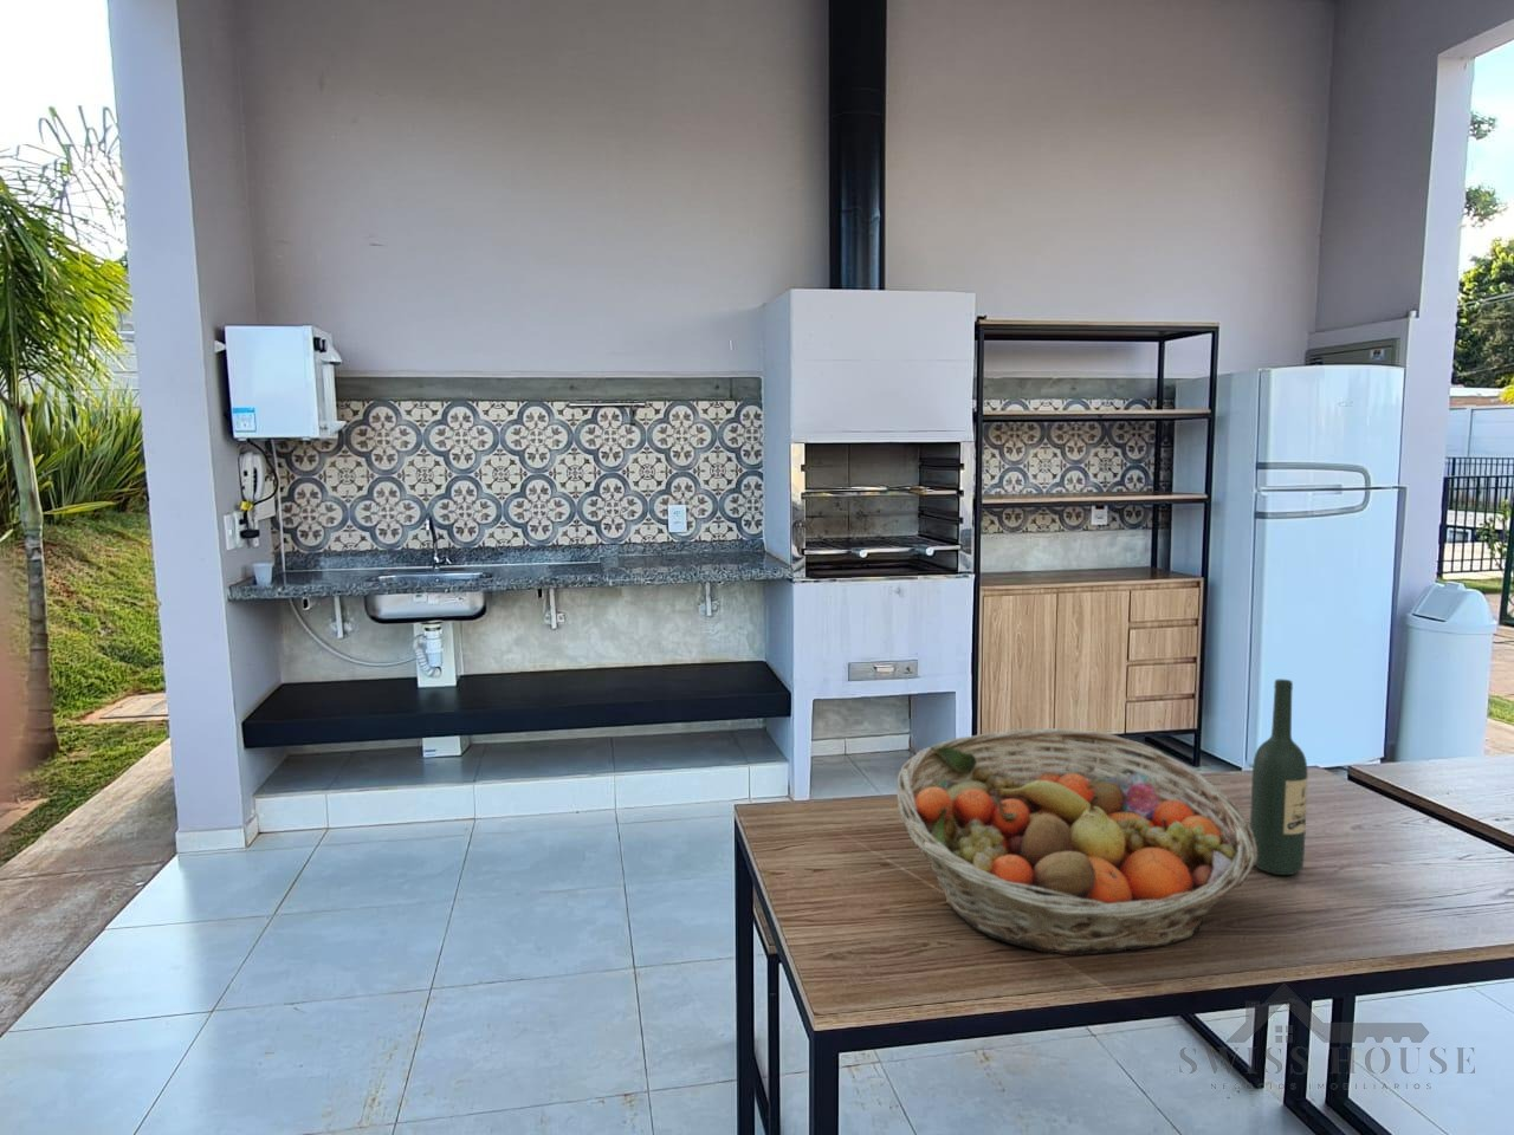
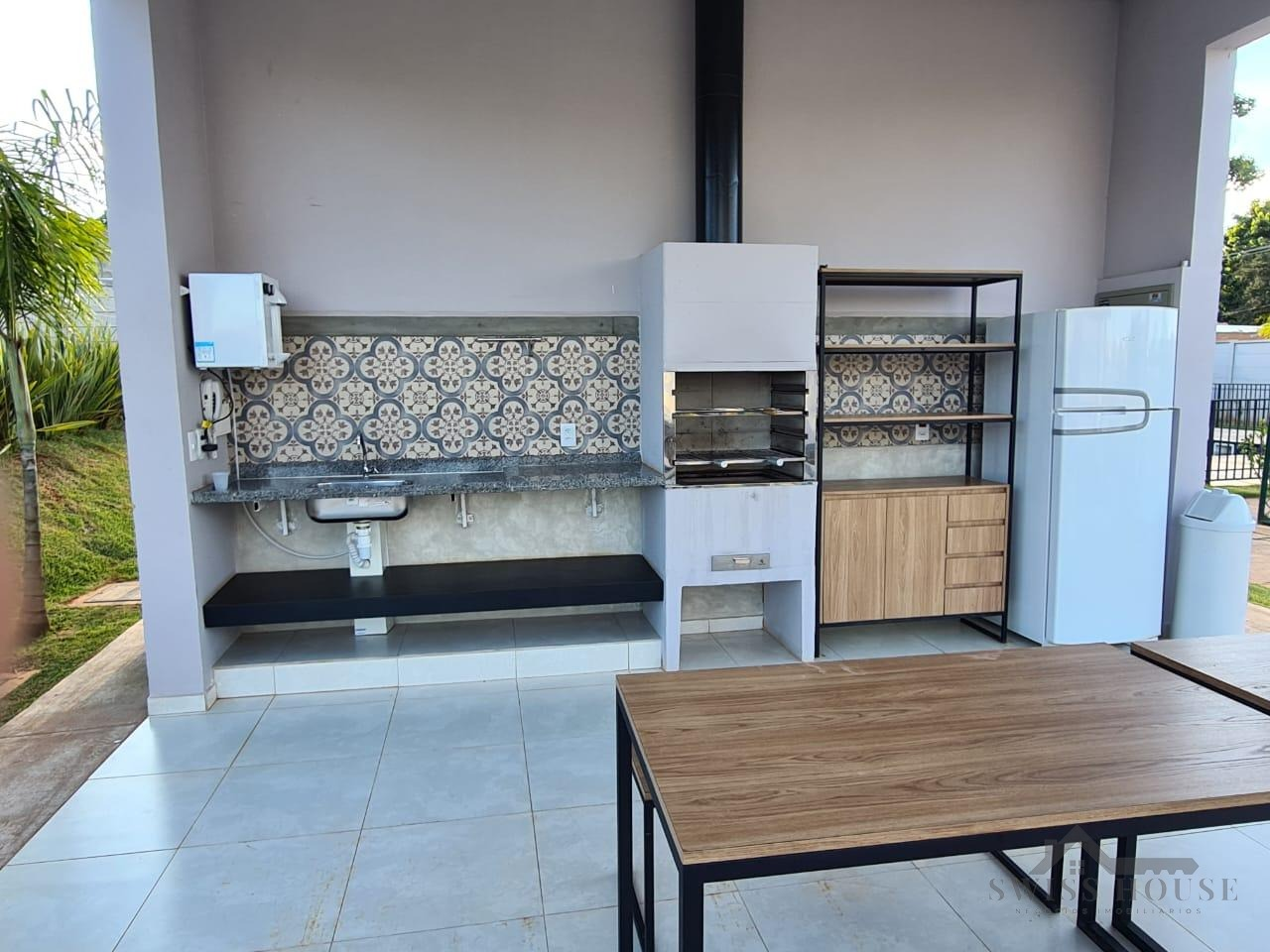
- fruit basket [895,727,1259,956]
- wine bottle [1249,678,1308,876]
